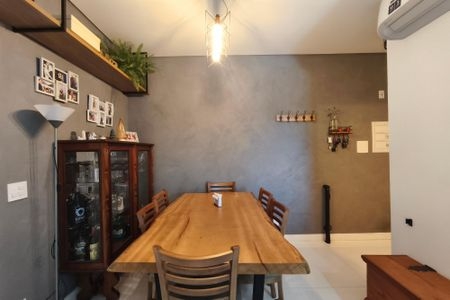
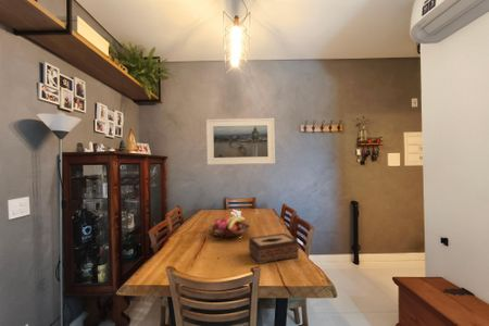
+ fruit basket [208,215,251,239]
+ tissue box [248,233,300,265]
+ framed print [205,117,276,166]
